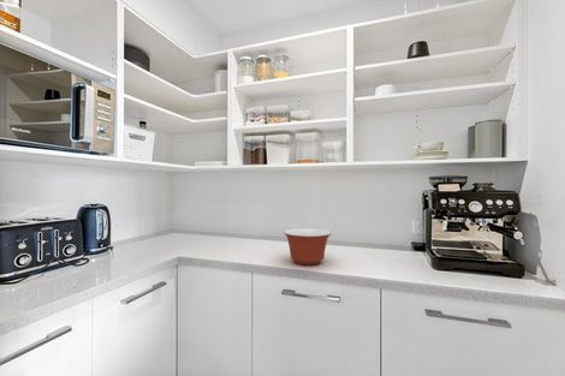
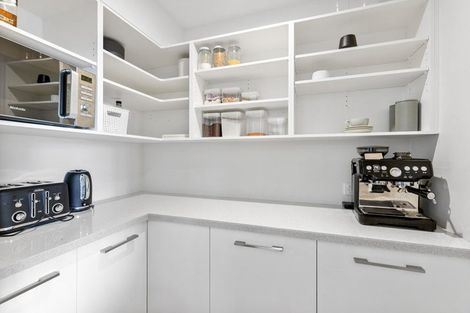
- mixing bowl [282,227,332,267]
